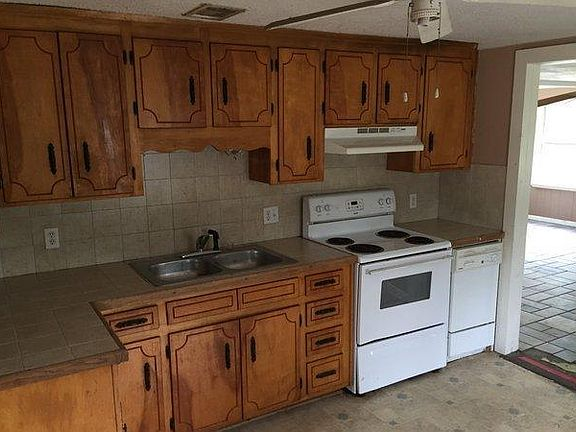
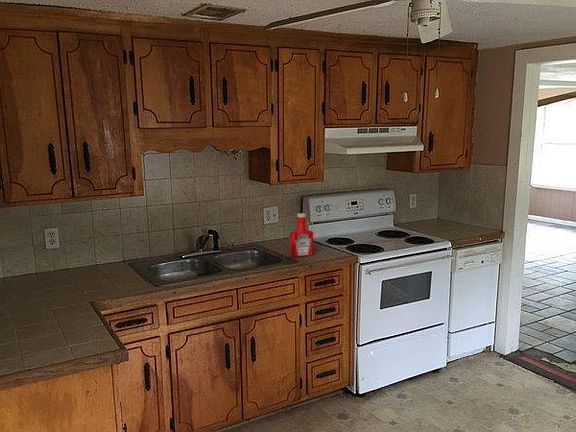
+ soap bottle [288,212,314,258]
